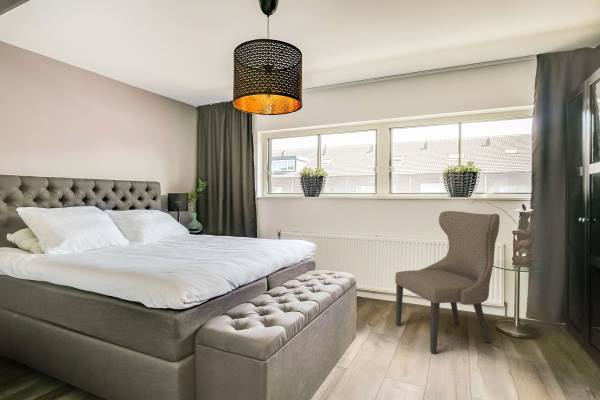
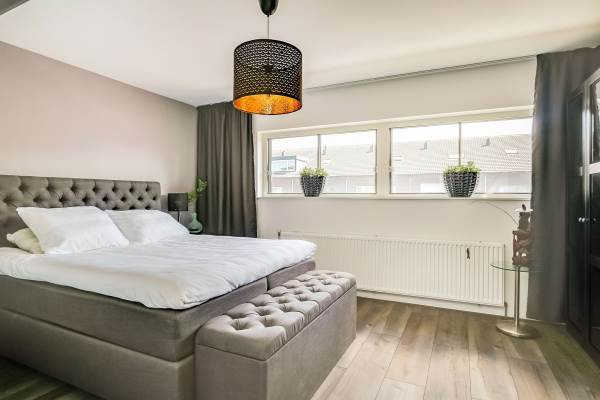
- chair [394,210,501,354]
